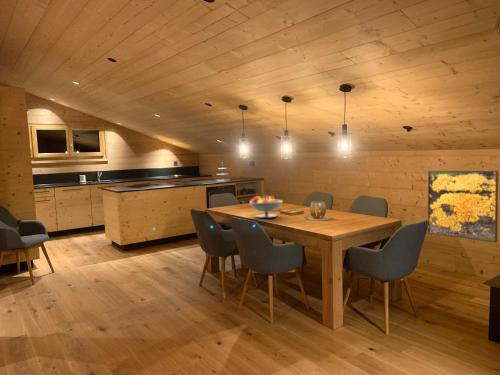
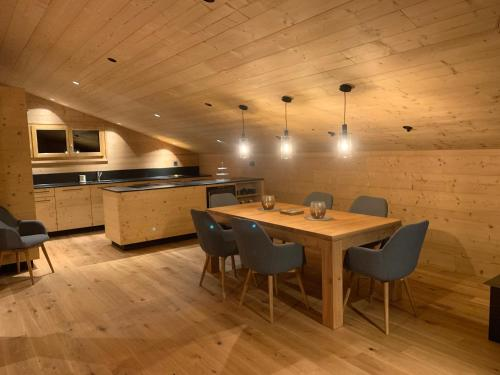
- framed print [427,170,499,244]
- fruit bowl [249,195,284,219]
